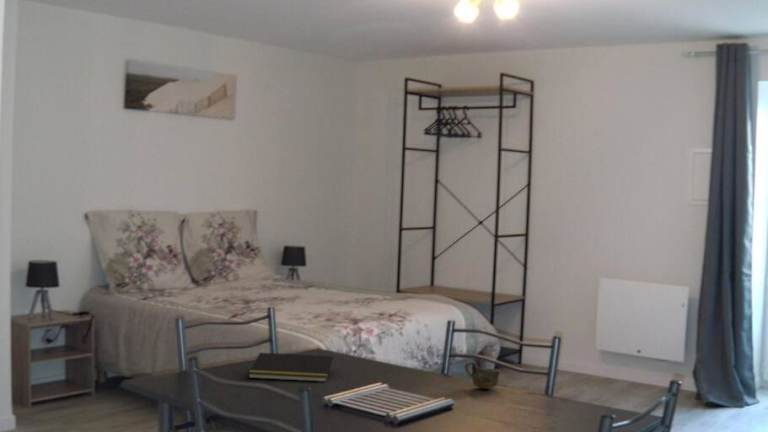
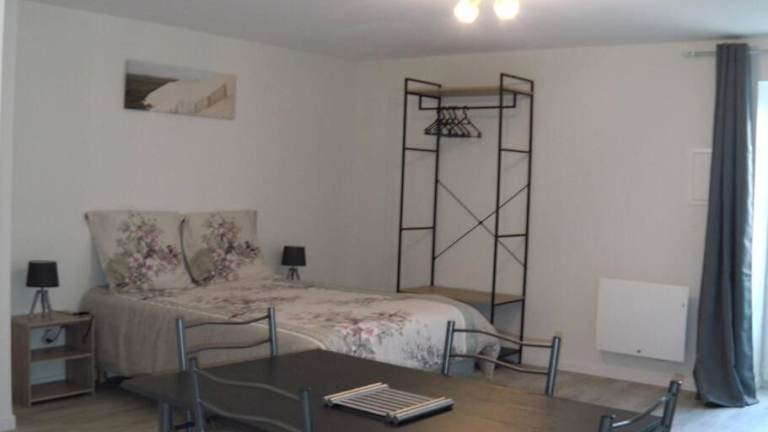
- notepad [248,352,334,383]
- cup [464,360,501,390]
